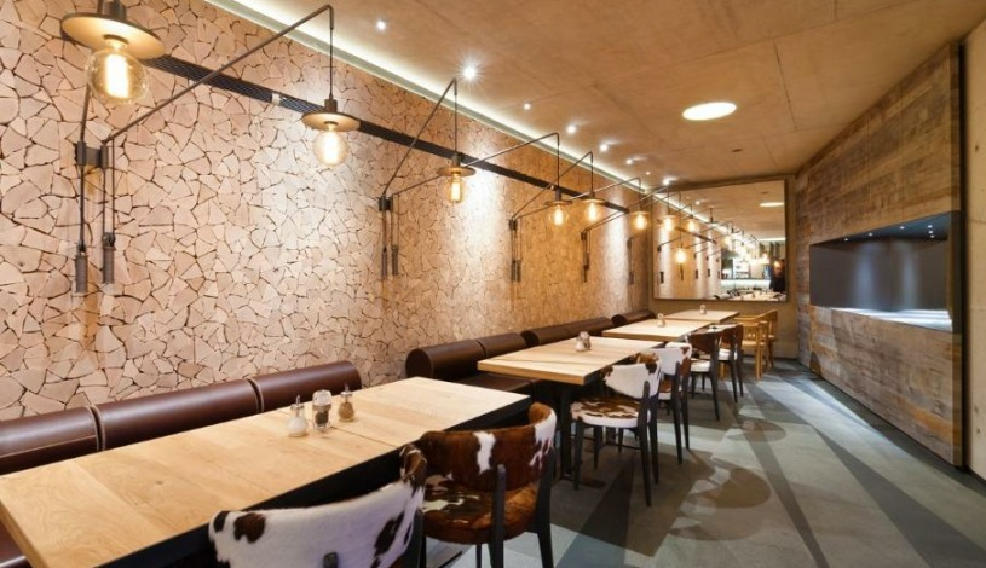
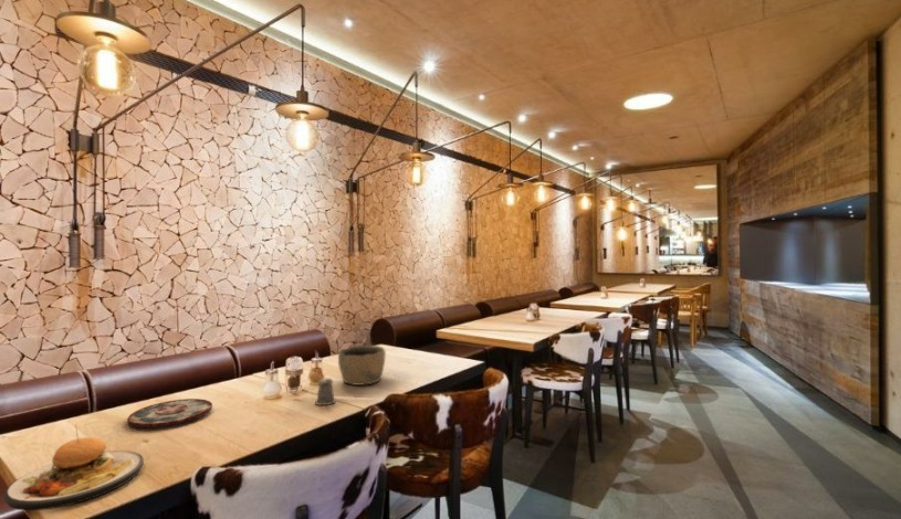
+ bowl [337,345,387,386]
+ plate [126,398,213,428]
+ pepper shaker [312,377,336,406]
+ plate [2,423,145,511]
